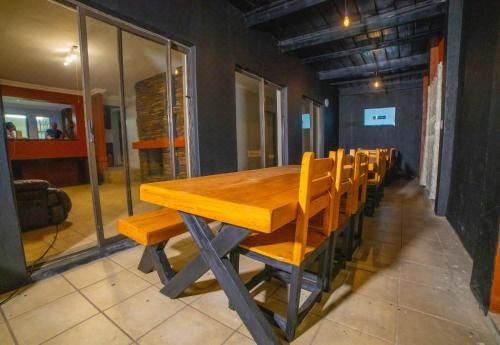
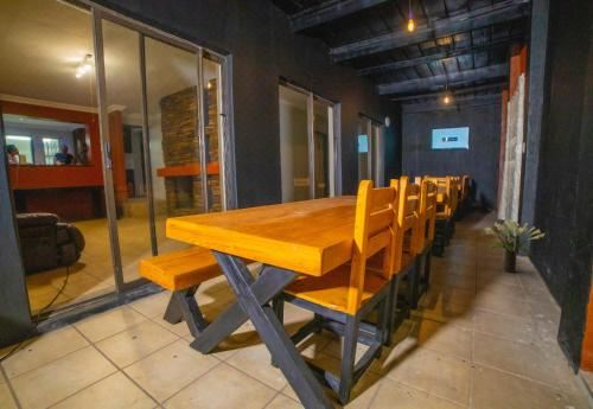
+ potted plant [483,218,546,274]
